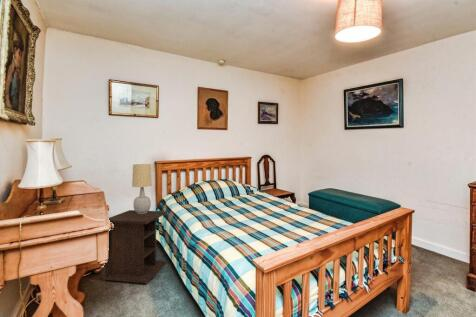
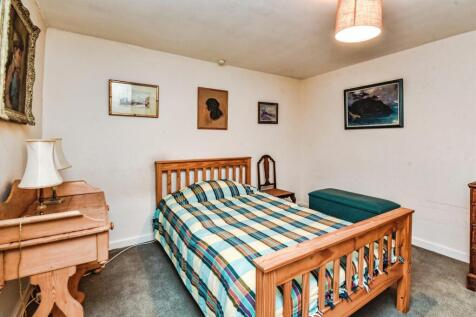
- nightstand [102,209,168,284]
- table lamp [131,163,153,214]
